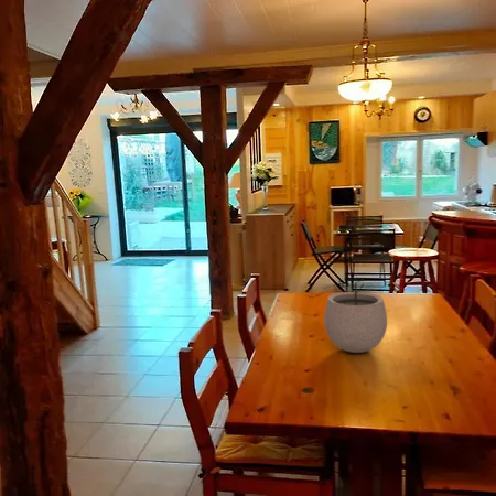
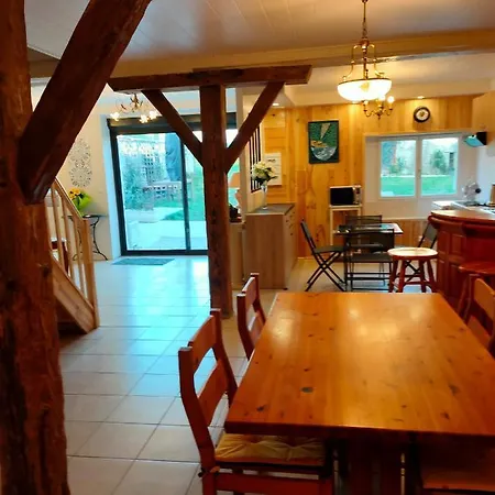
- plant pot [323,276,388,354]
